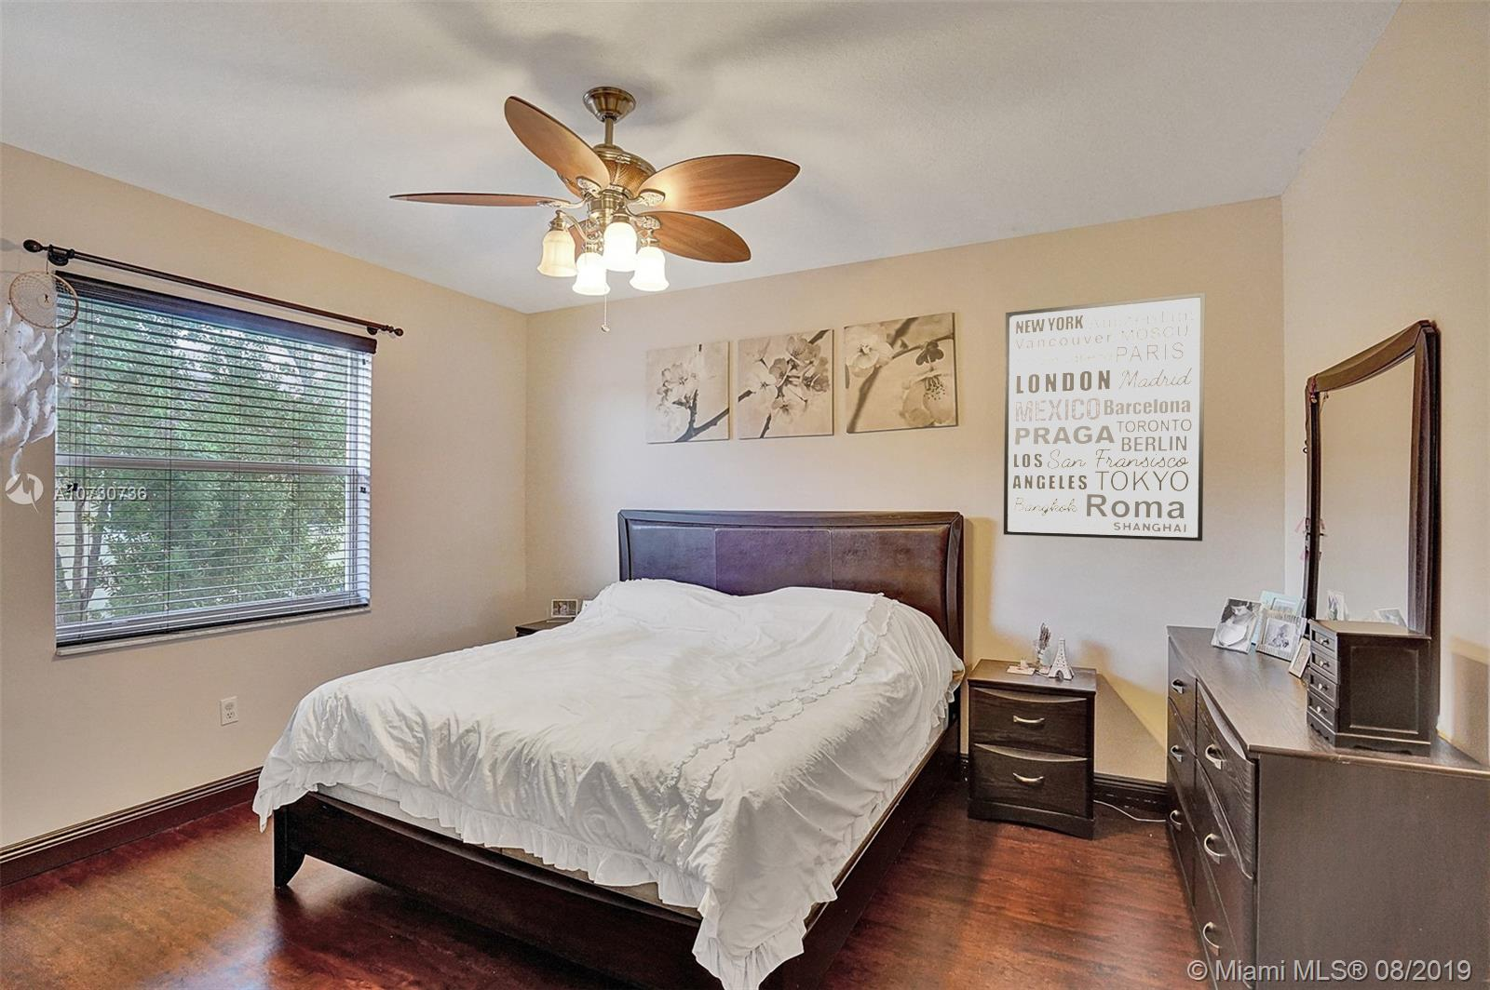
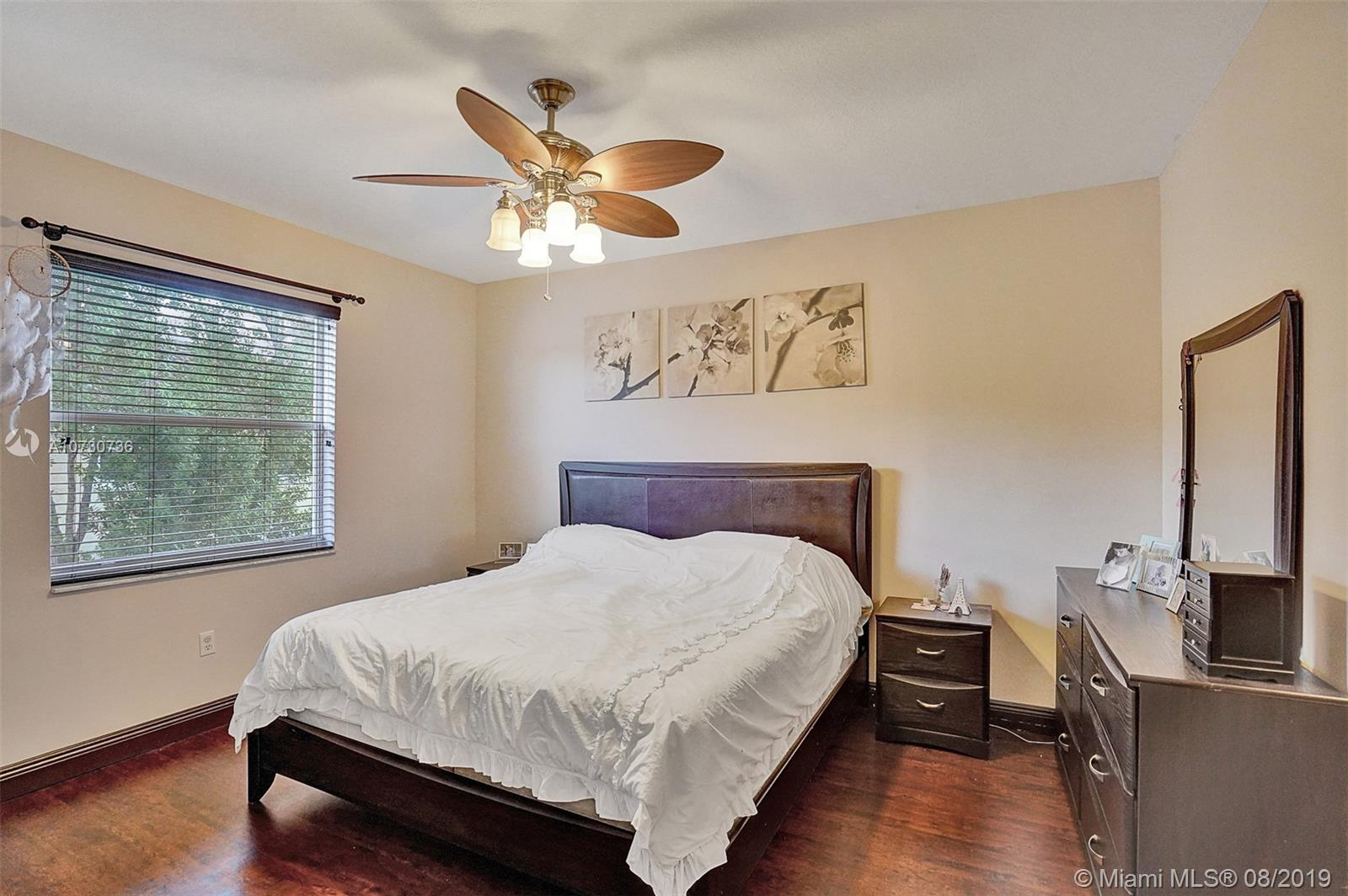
- wall art [1003,292,1206,543]
